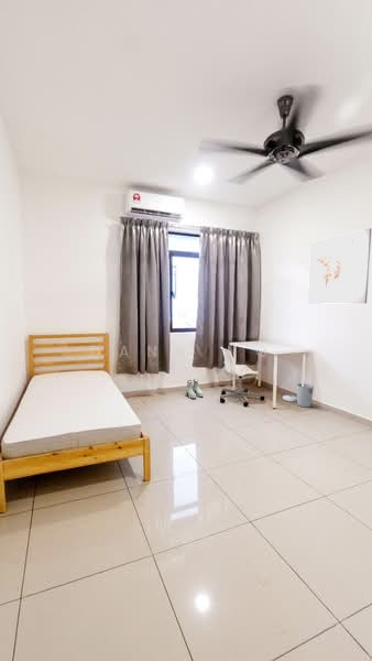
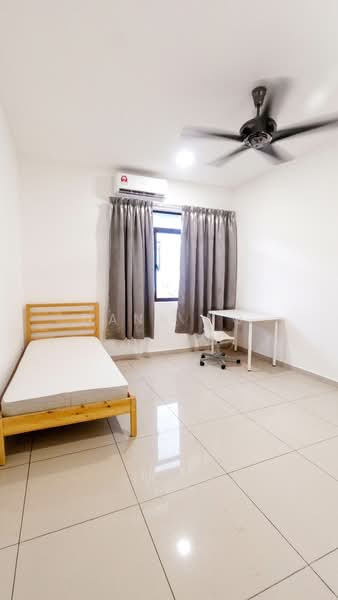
- trash can [282,382,315,408]
- wall art [307,227,372,305]
- boots [185,378,205,400]
